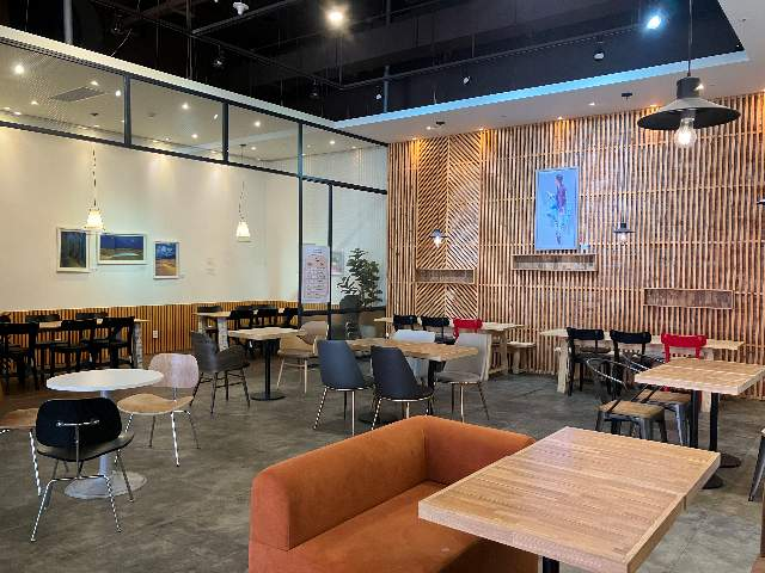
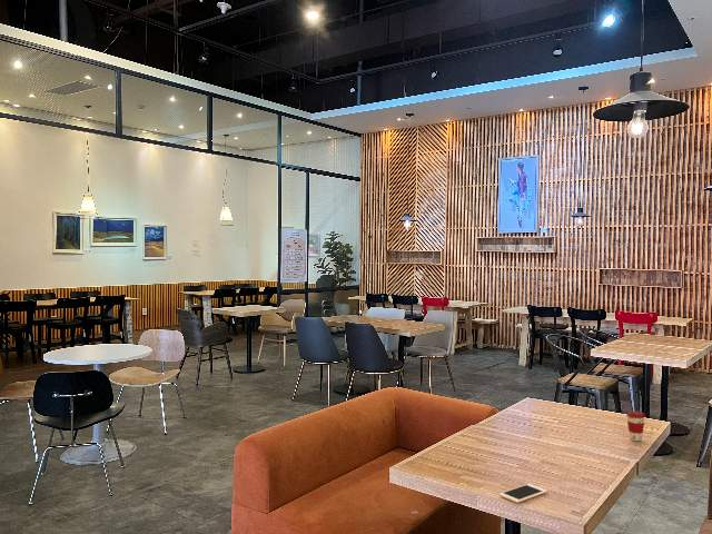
+ coffee cup [625,411,646,442]
+ cell phone [498,483,548,504]
